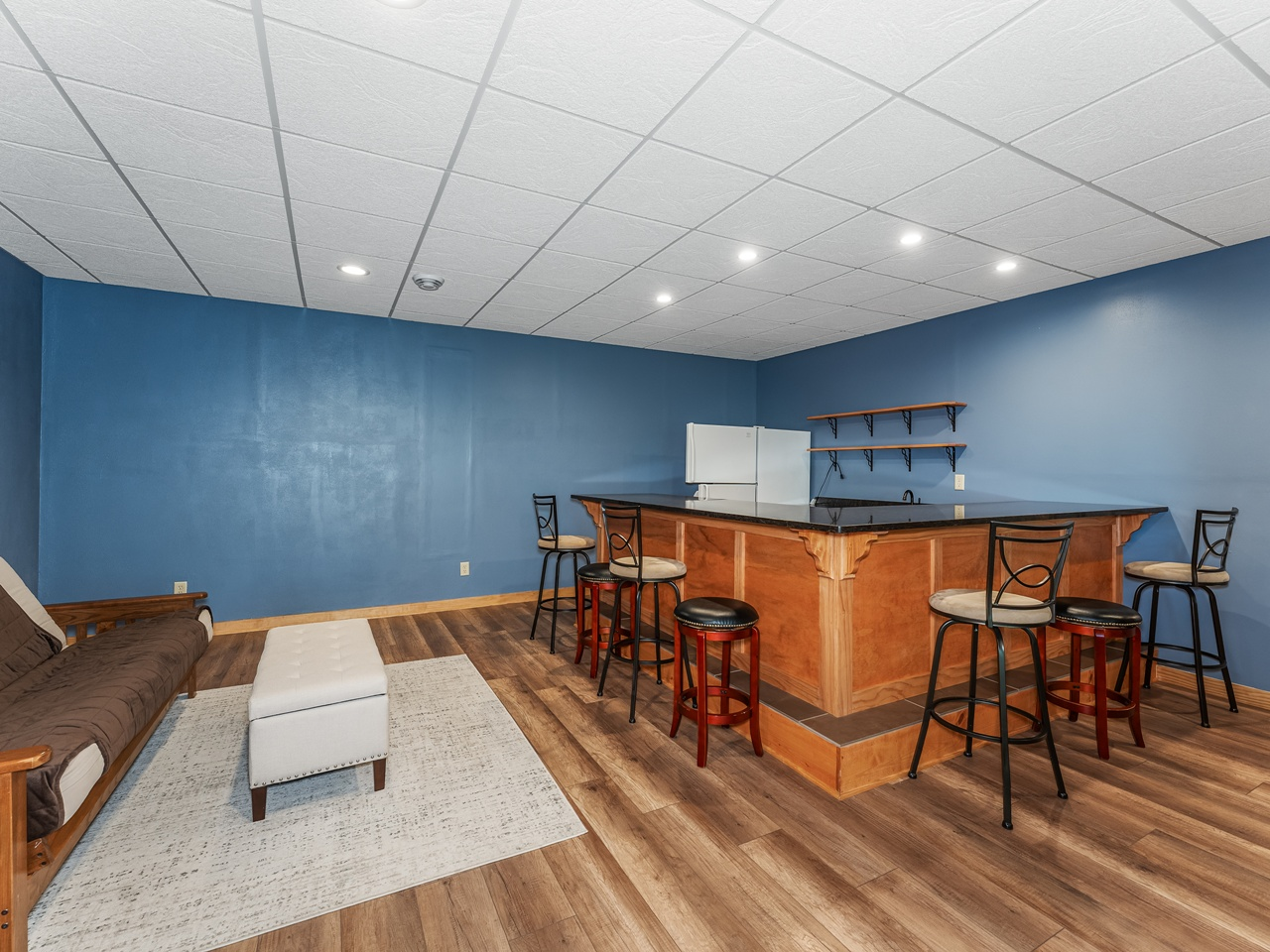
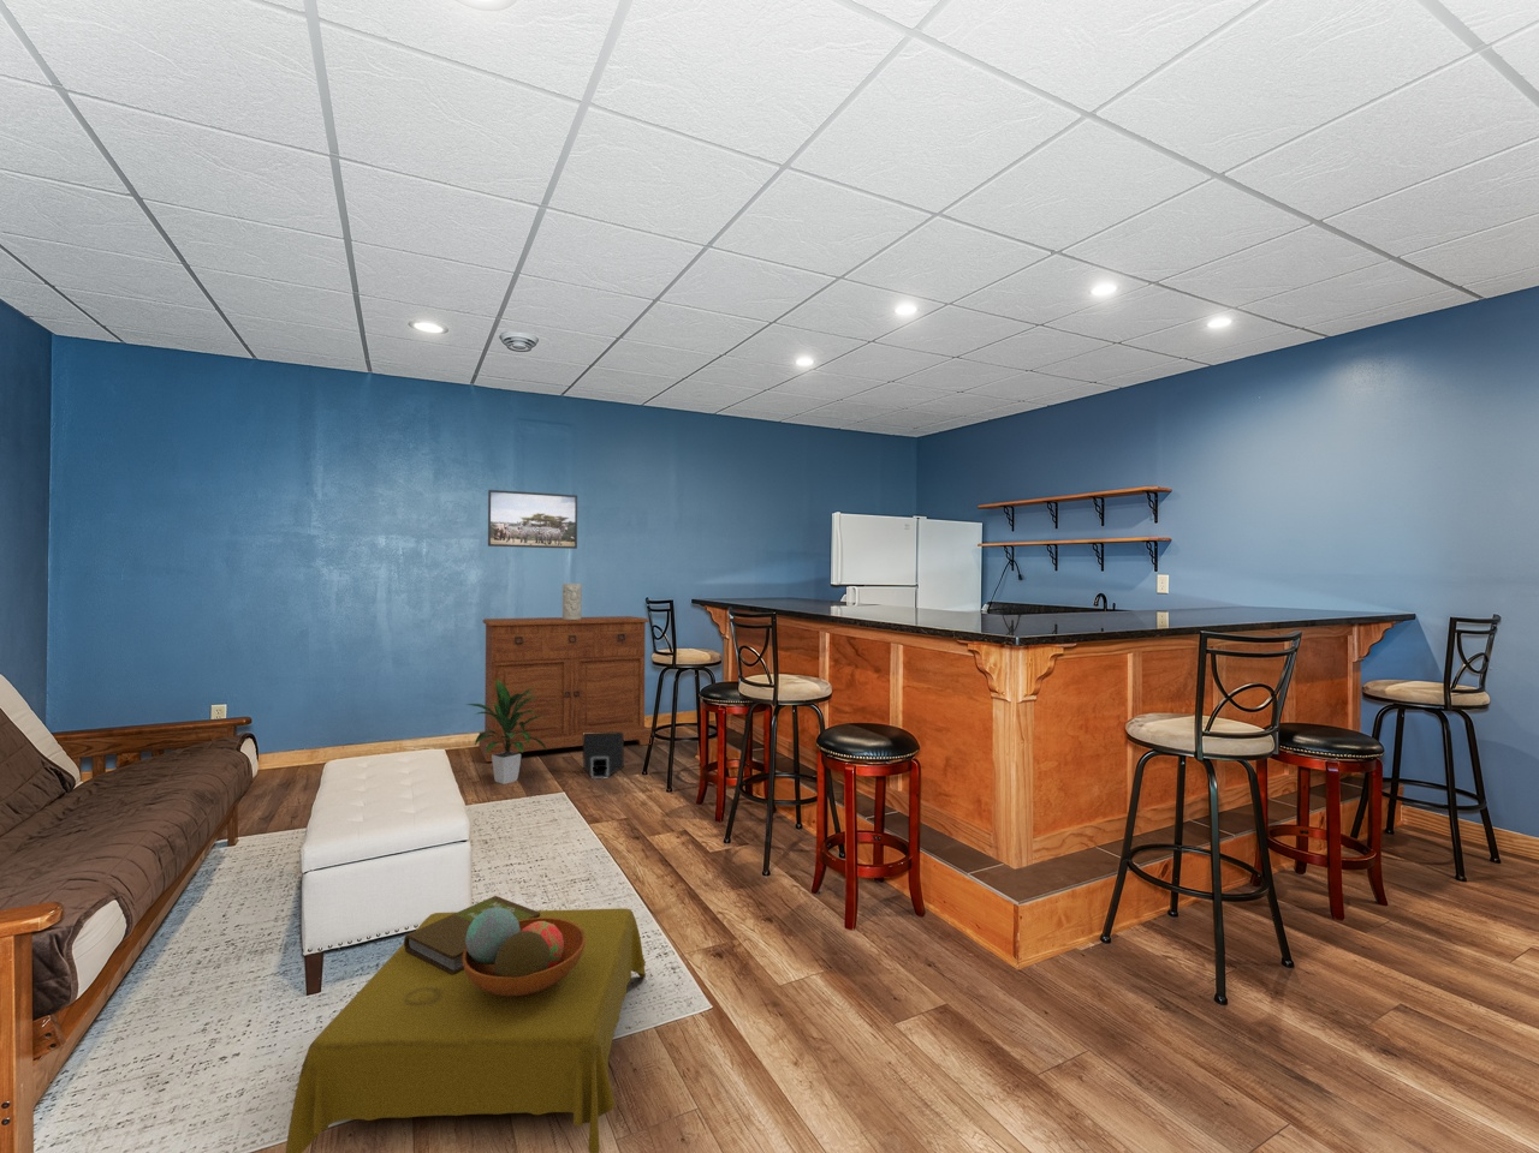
+ side table [285,895,647,1153]
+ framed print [487,489,578,550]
+ speaker [582,732,625,780]
+ sideboard [477,615,653,763]
+ indoor plant [465,678,548,786]
+ decorative vase [561,583,583,620]
